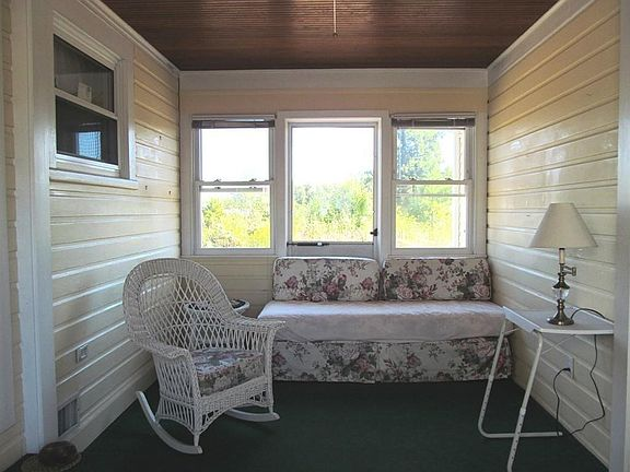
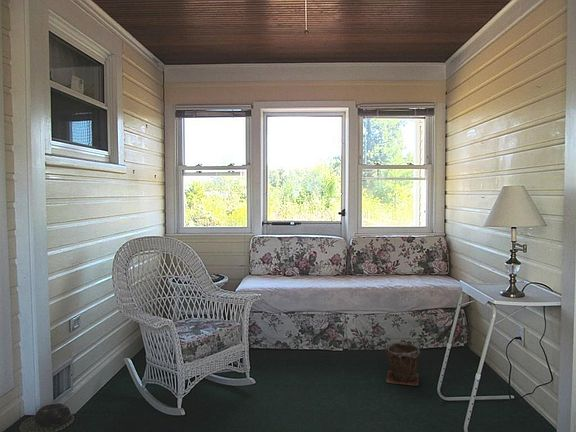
+ plant pot [385,341,421,387]
